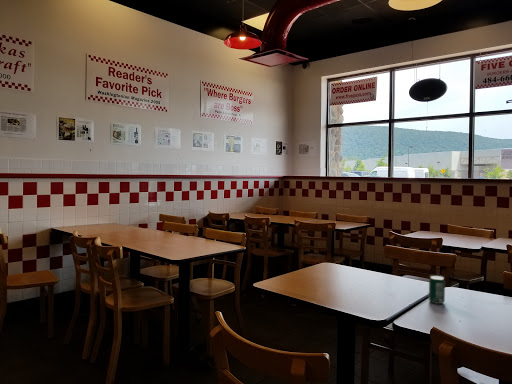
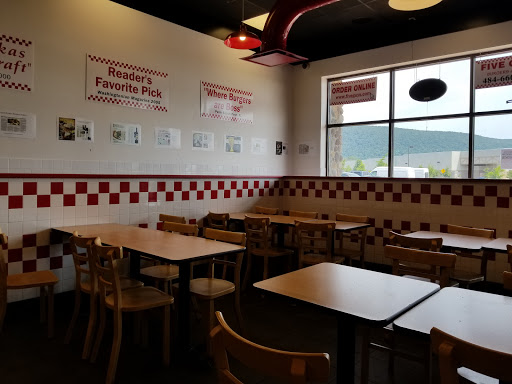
- beverage can [428,275,446,305]
